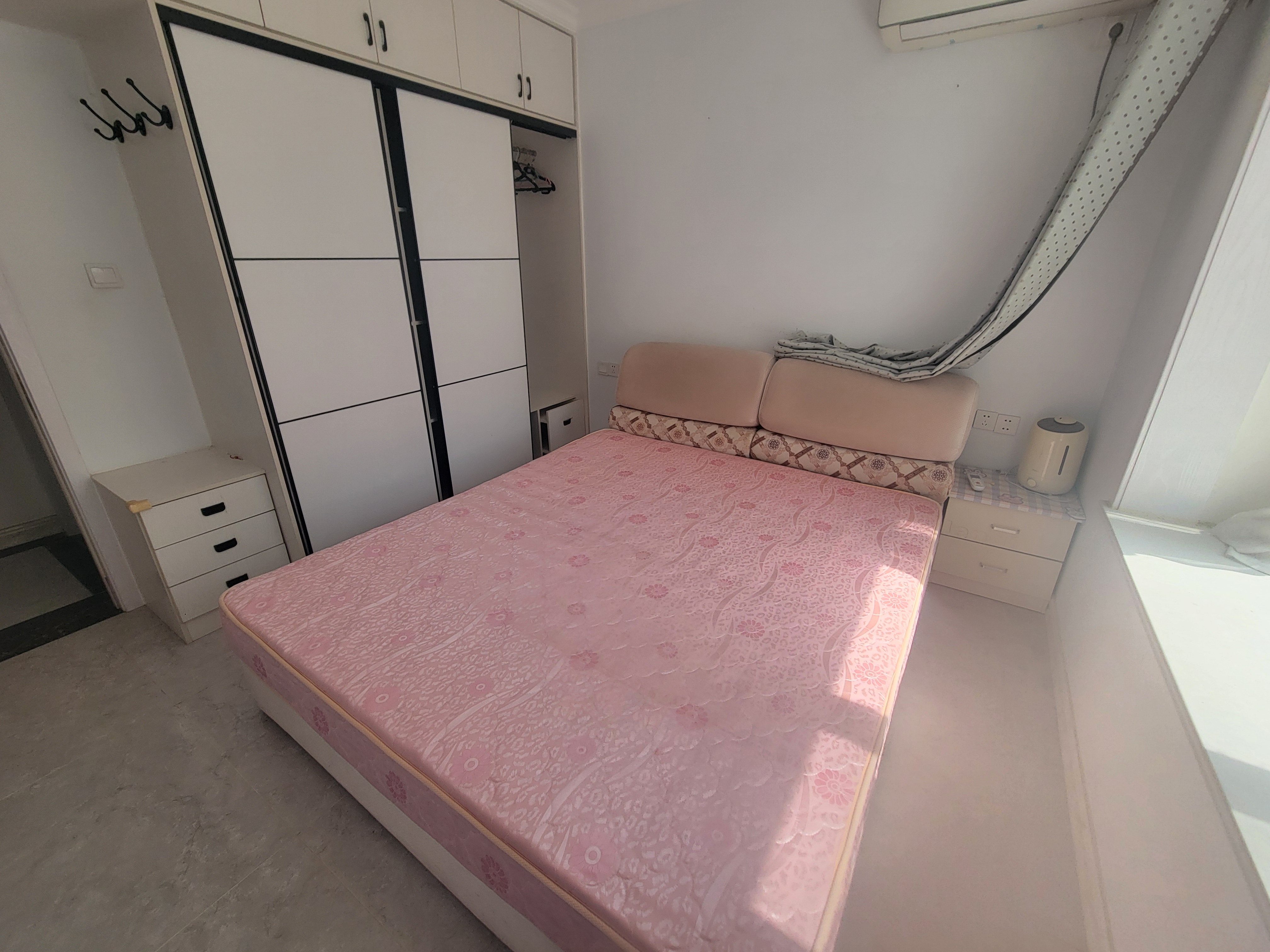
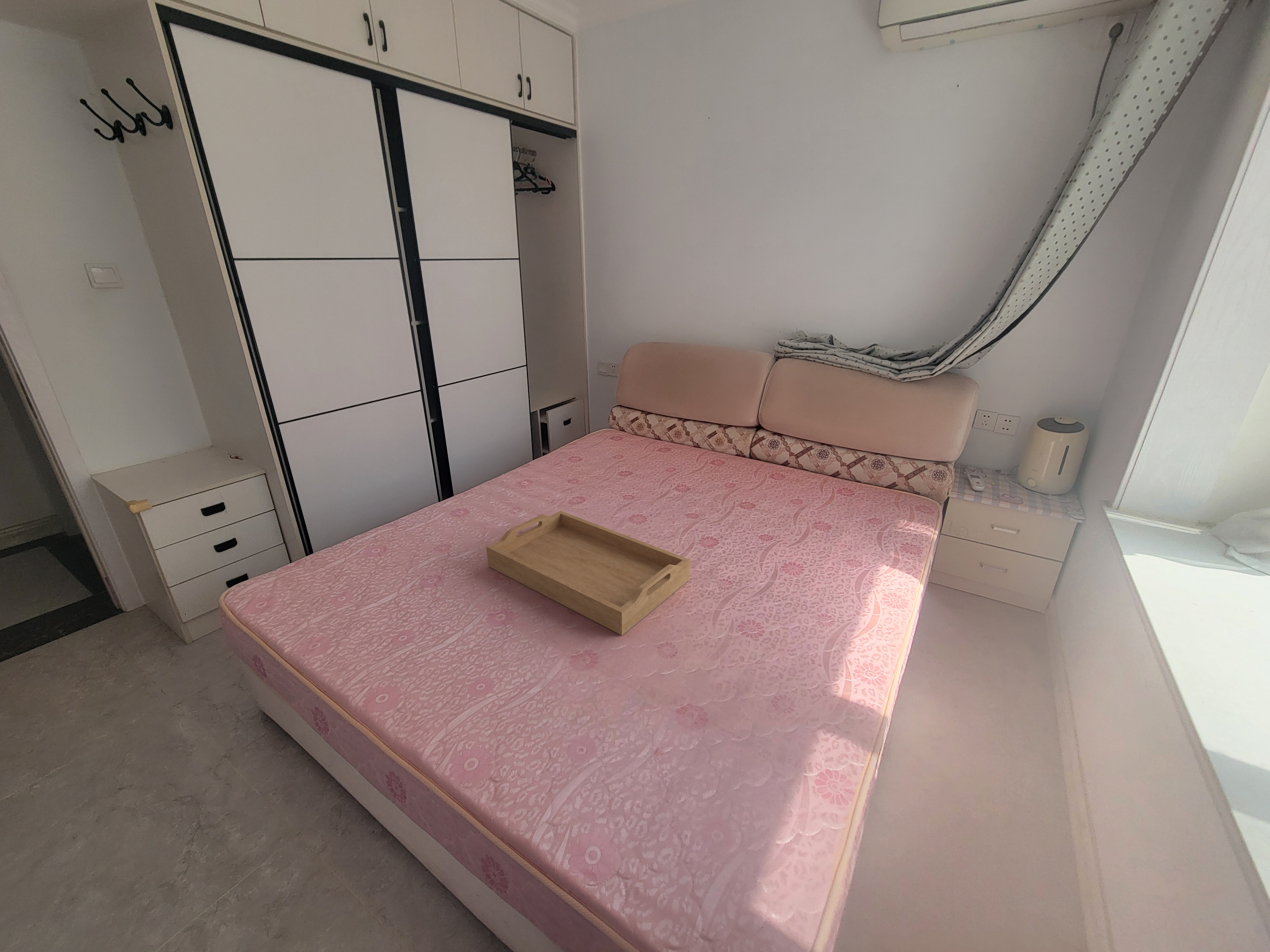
+ serving tray [486,511,690,636]
